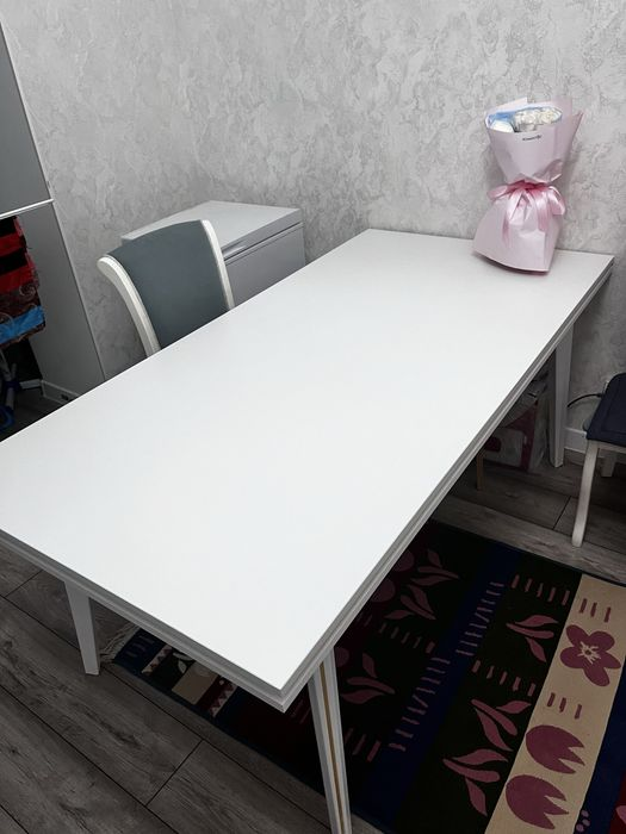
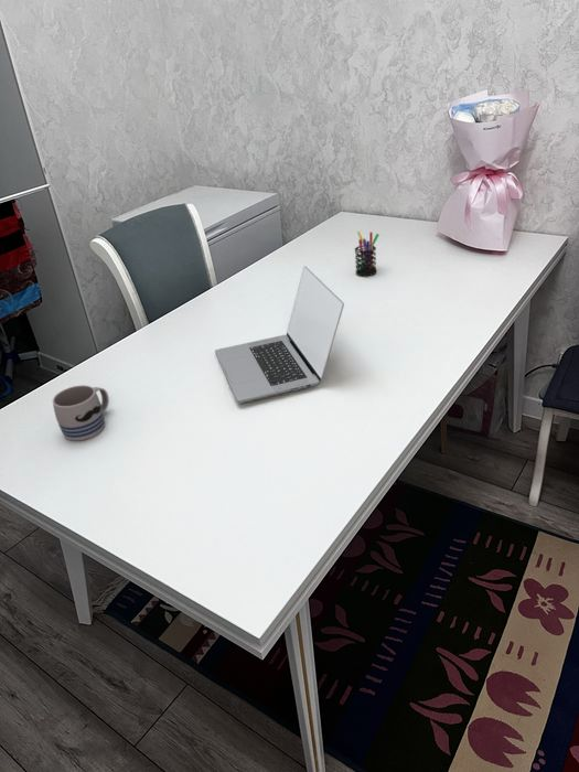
+ pen holder [354,230,380,277]
+ laptop [214,265,345,405]
+ mug [52,384,110,441]
